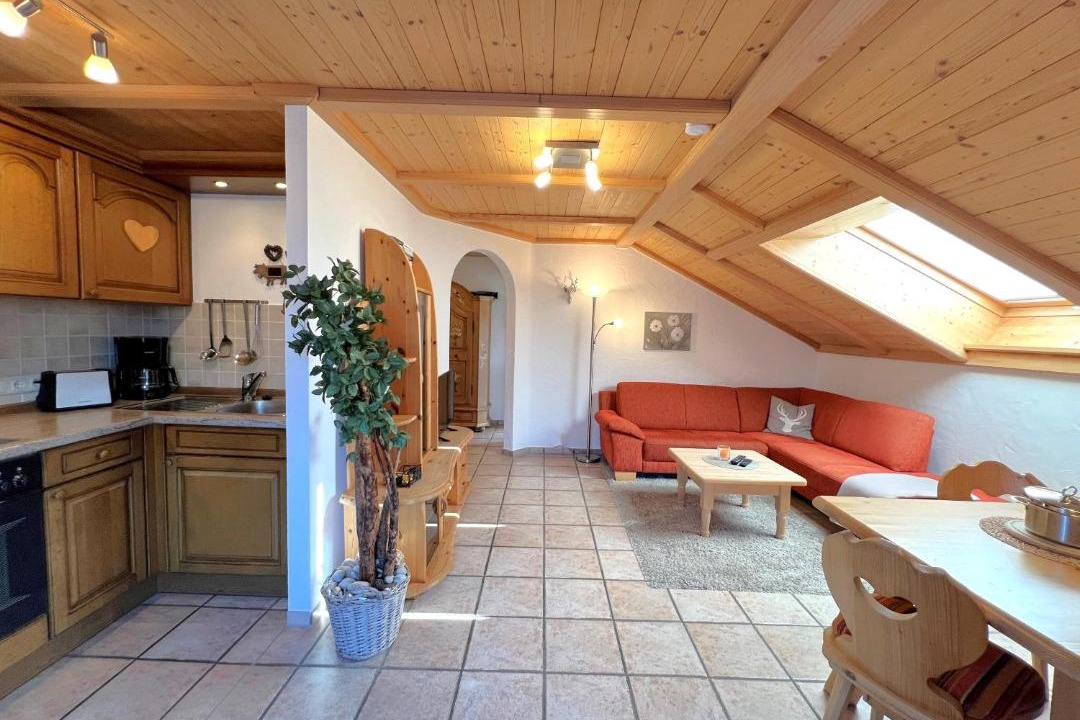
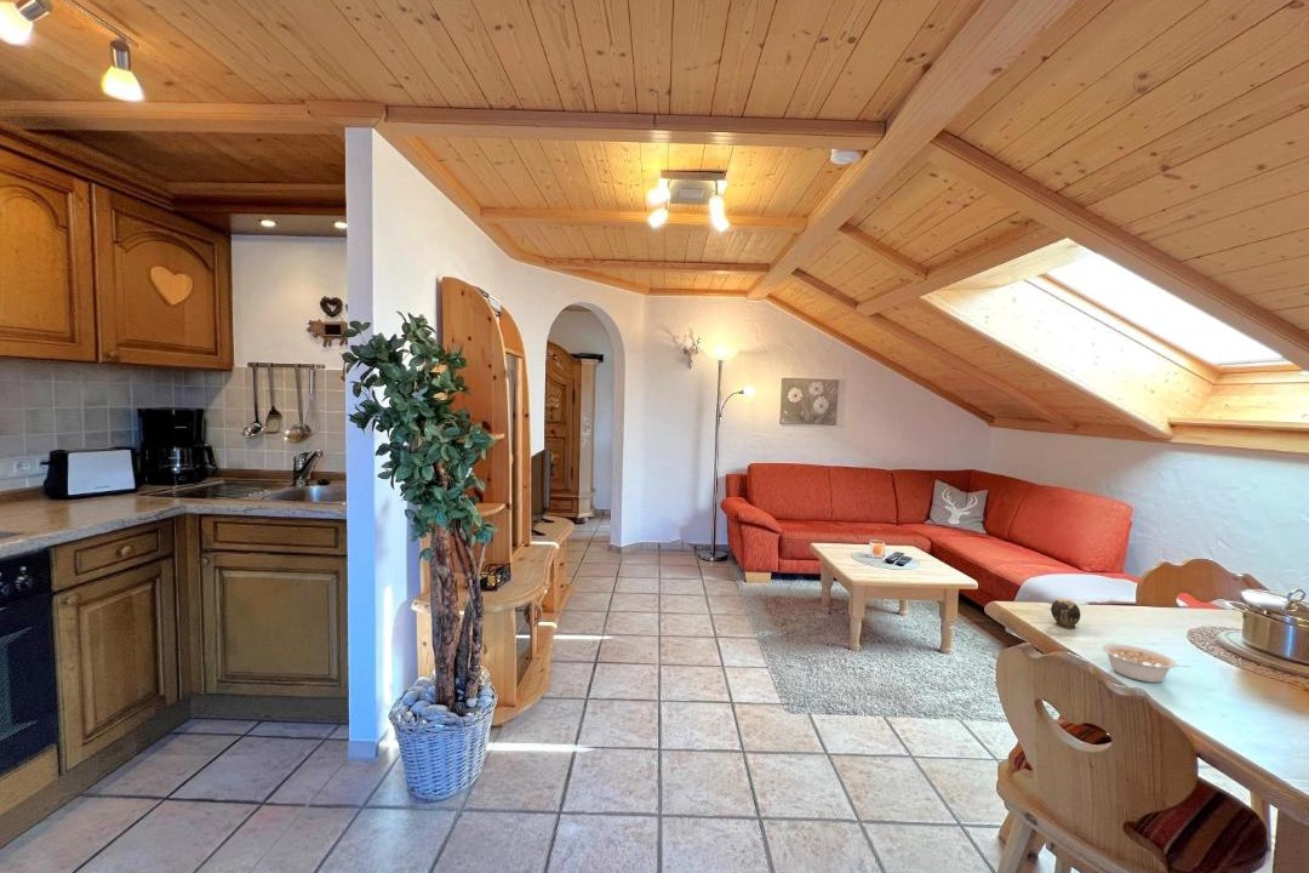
+ legume [1101,643,1193,684]
+ decorative egg [1050,598,1081,629]
